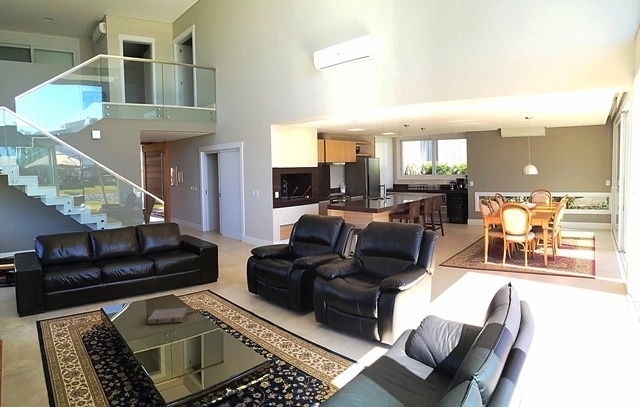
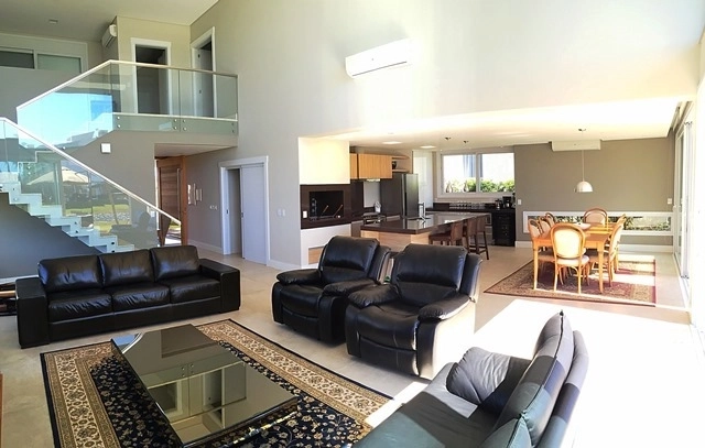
- book [147,307,188,325]
